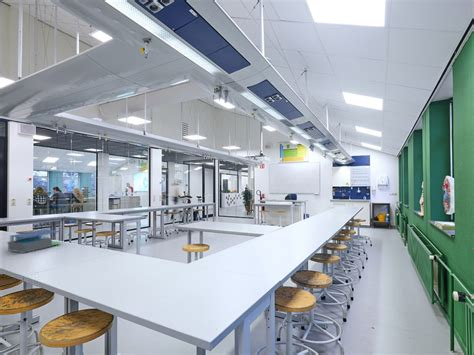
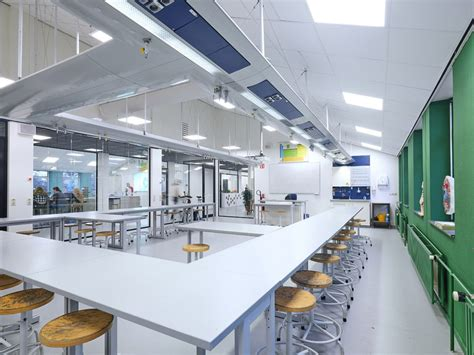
- binder [6,229,64,254]
